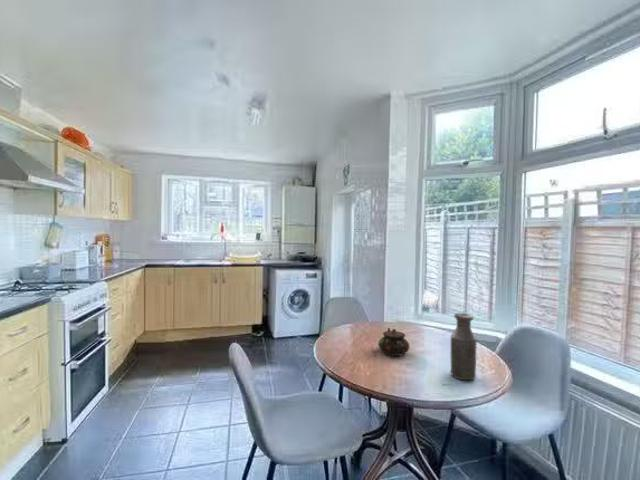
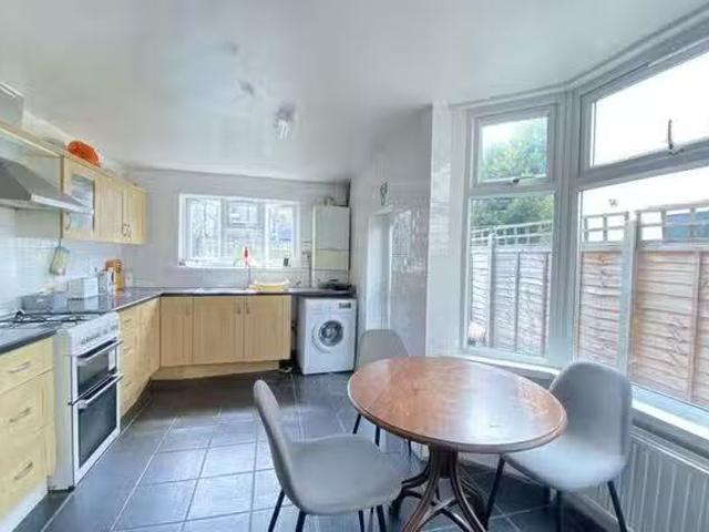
- teapot [377,326,411,357]
- bottle [450,312,478,381]
